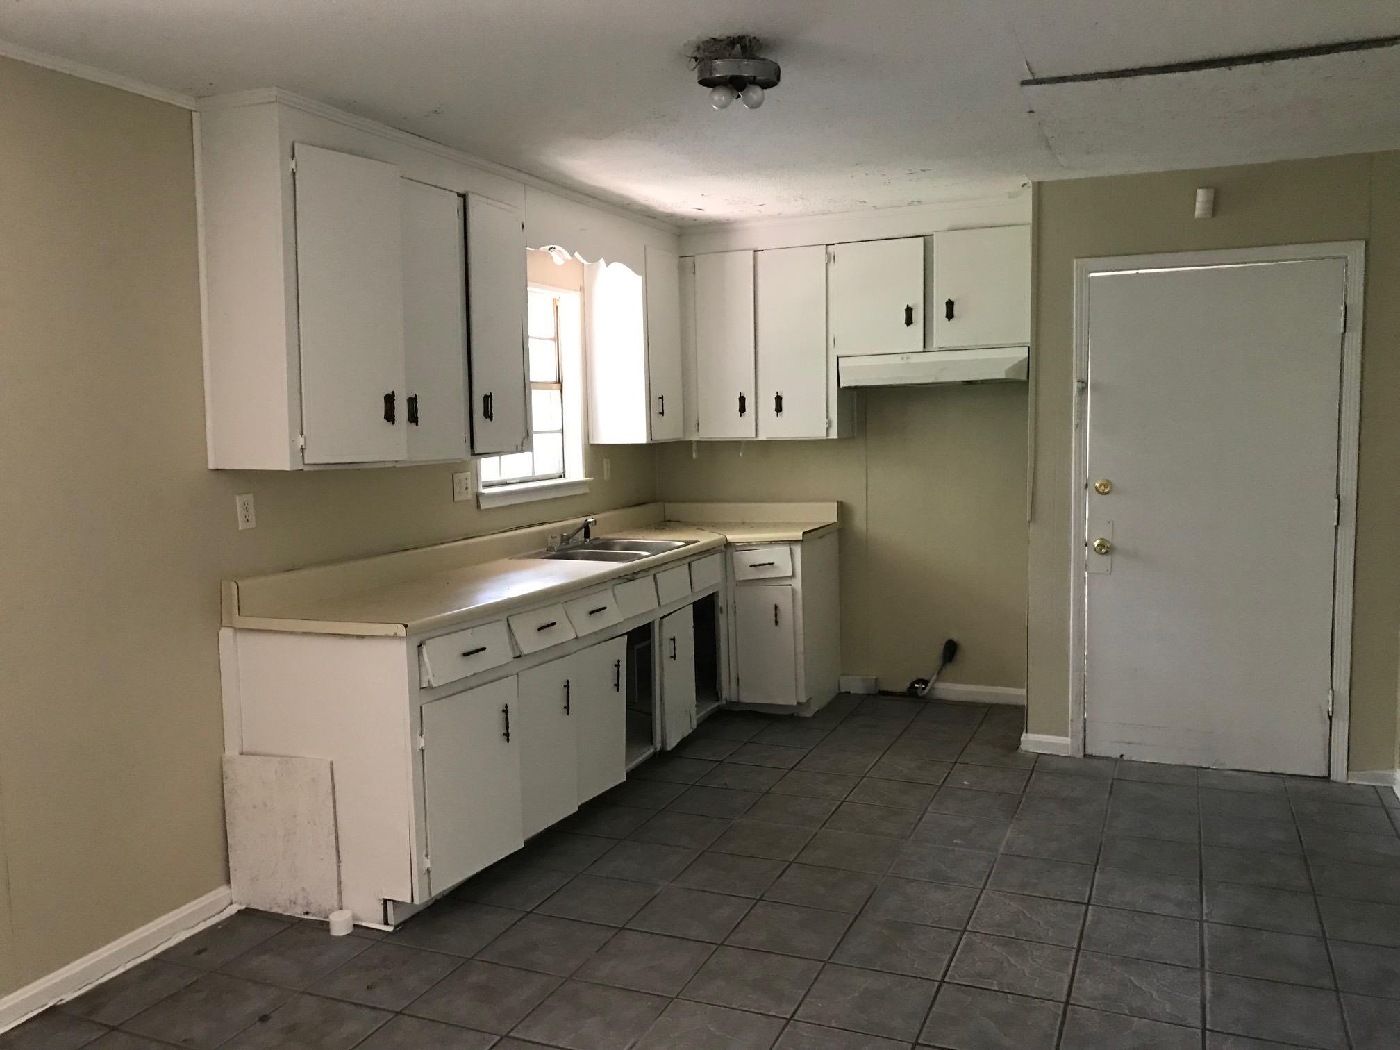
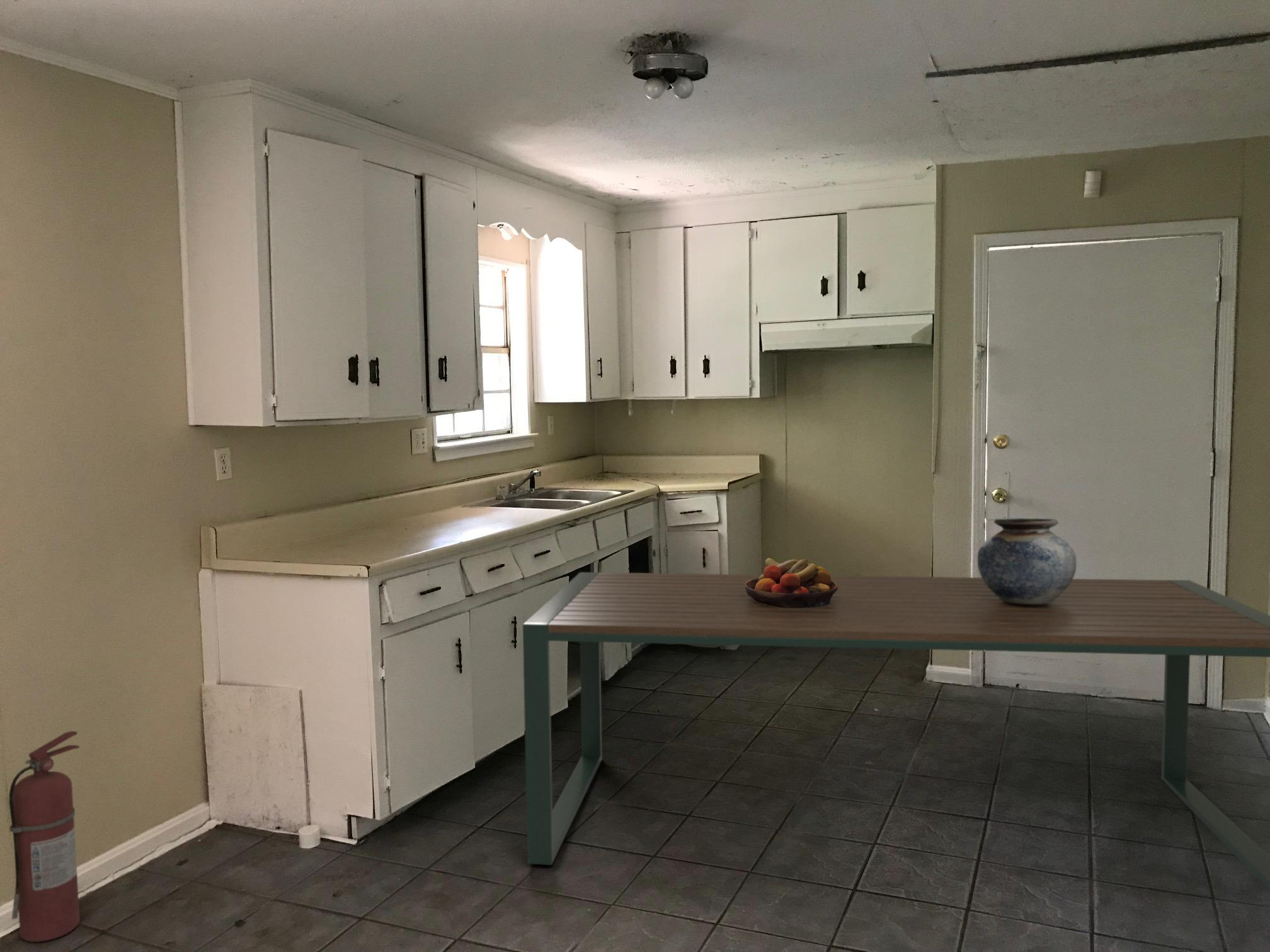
+ fruit bowl [745,557,838,608]
+ vase [977,518,1077,604]
+ dining table [522,572,1270,891]
+ fire extinguisher [8,730,81,943]
